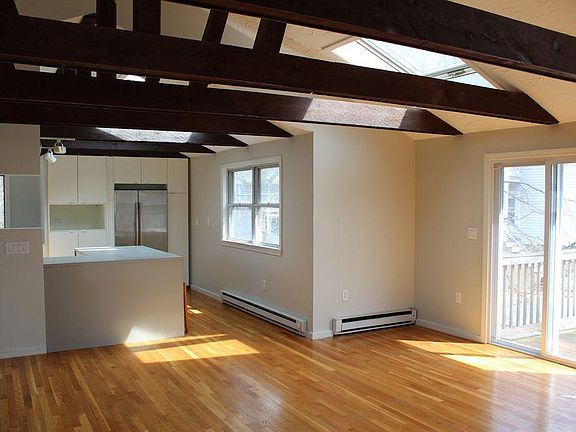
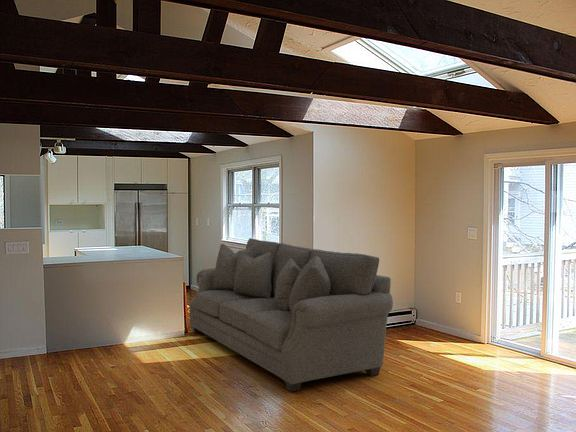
+ sofa [188,237,394,393]
